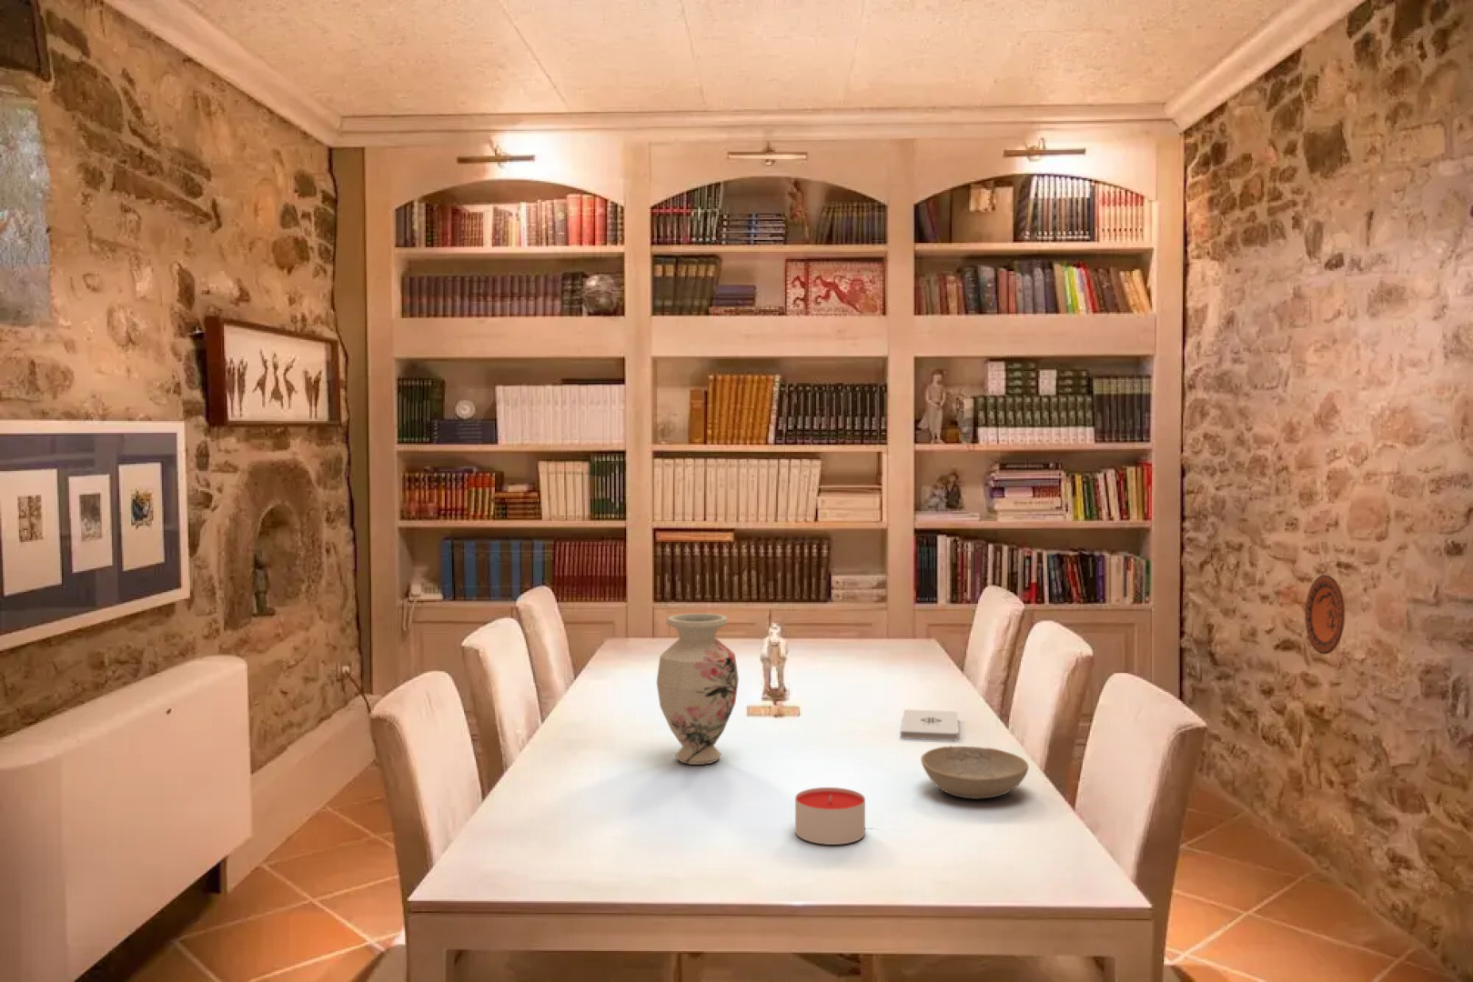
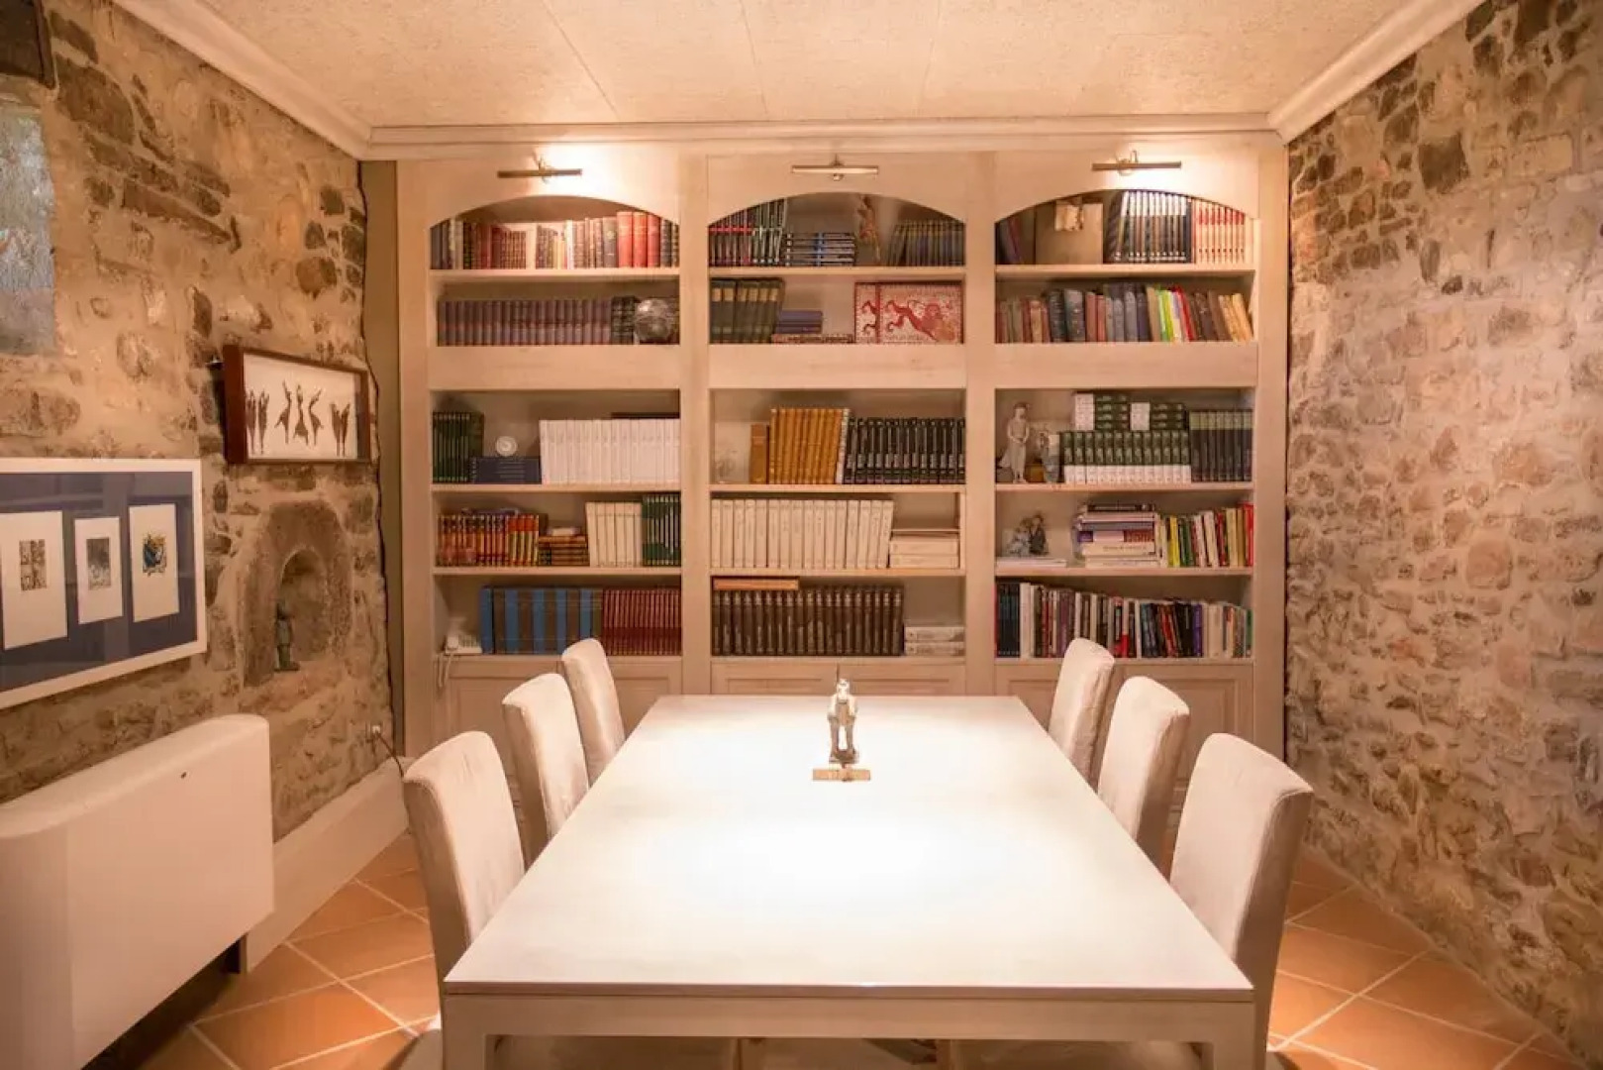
- vase [656,613,739,766]
- candle [794,787,866,846]
- bowl [920,744,1029,800]
- decorative plate [1304,573,1346,655]
- notepad [899,708,960,742]
